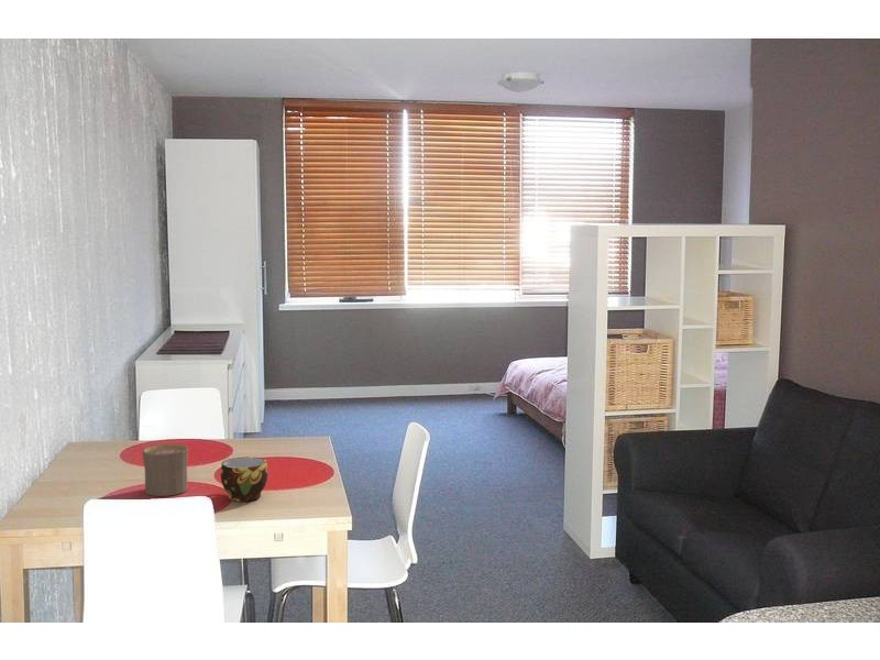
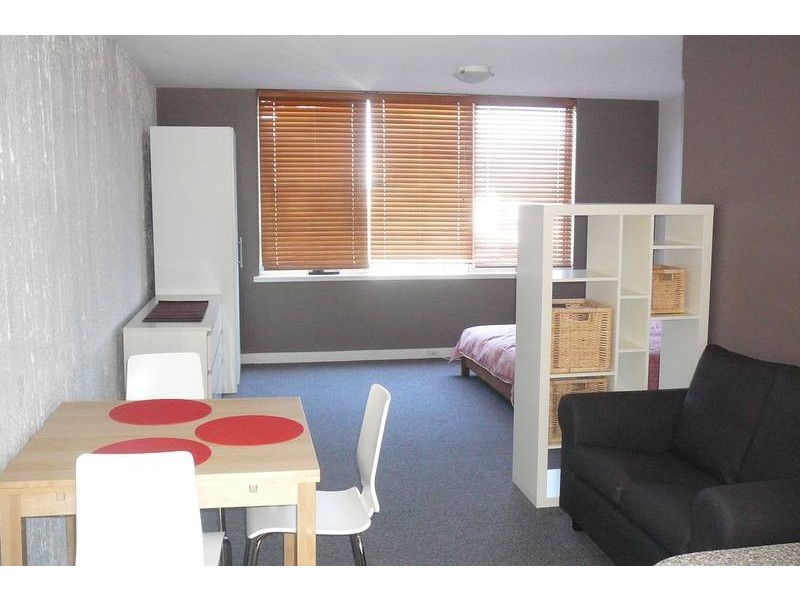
- cup [220,455,268,503]
- cup [141,443,189,497]
